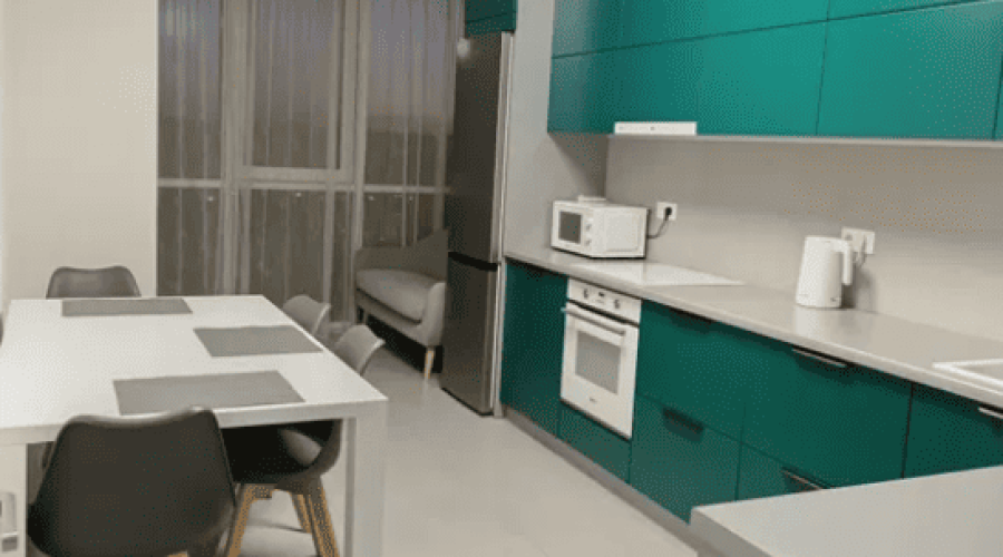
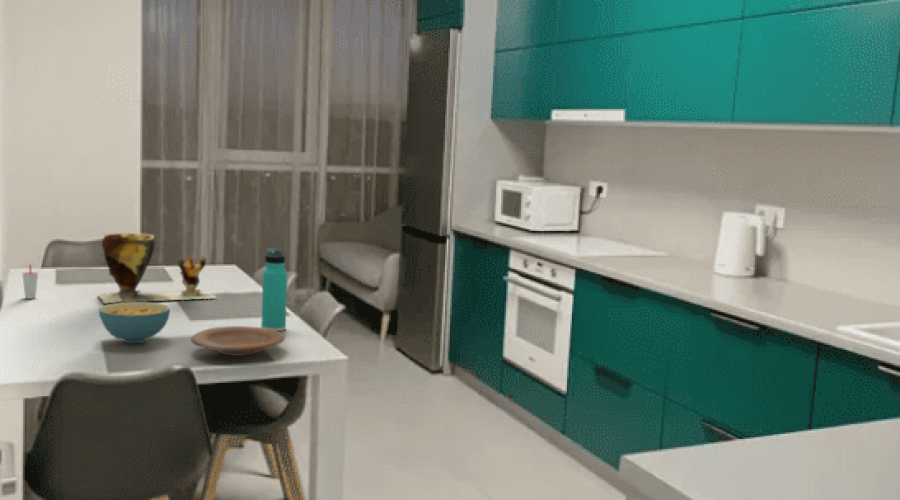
+ thermos bottle [260,247,288,332]
+ cereal bowl [97,301,171,344]
+ plate [190,325,286,357]
+ clay pot [97,232,218,304]
+ cup [21,264,39,300]
